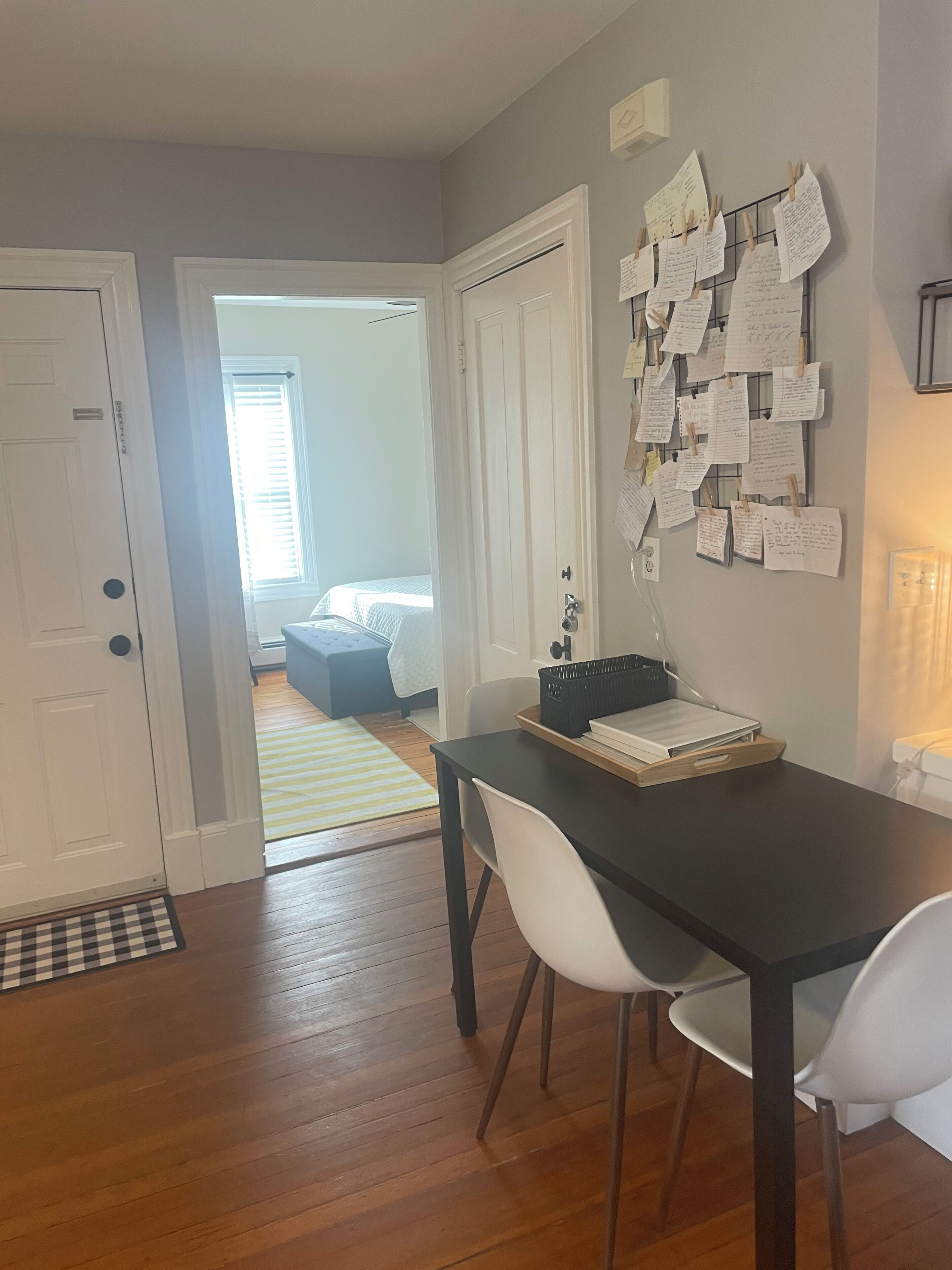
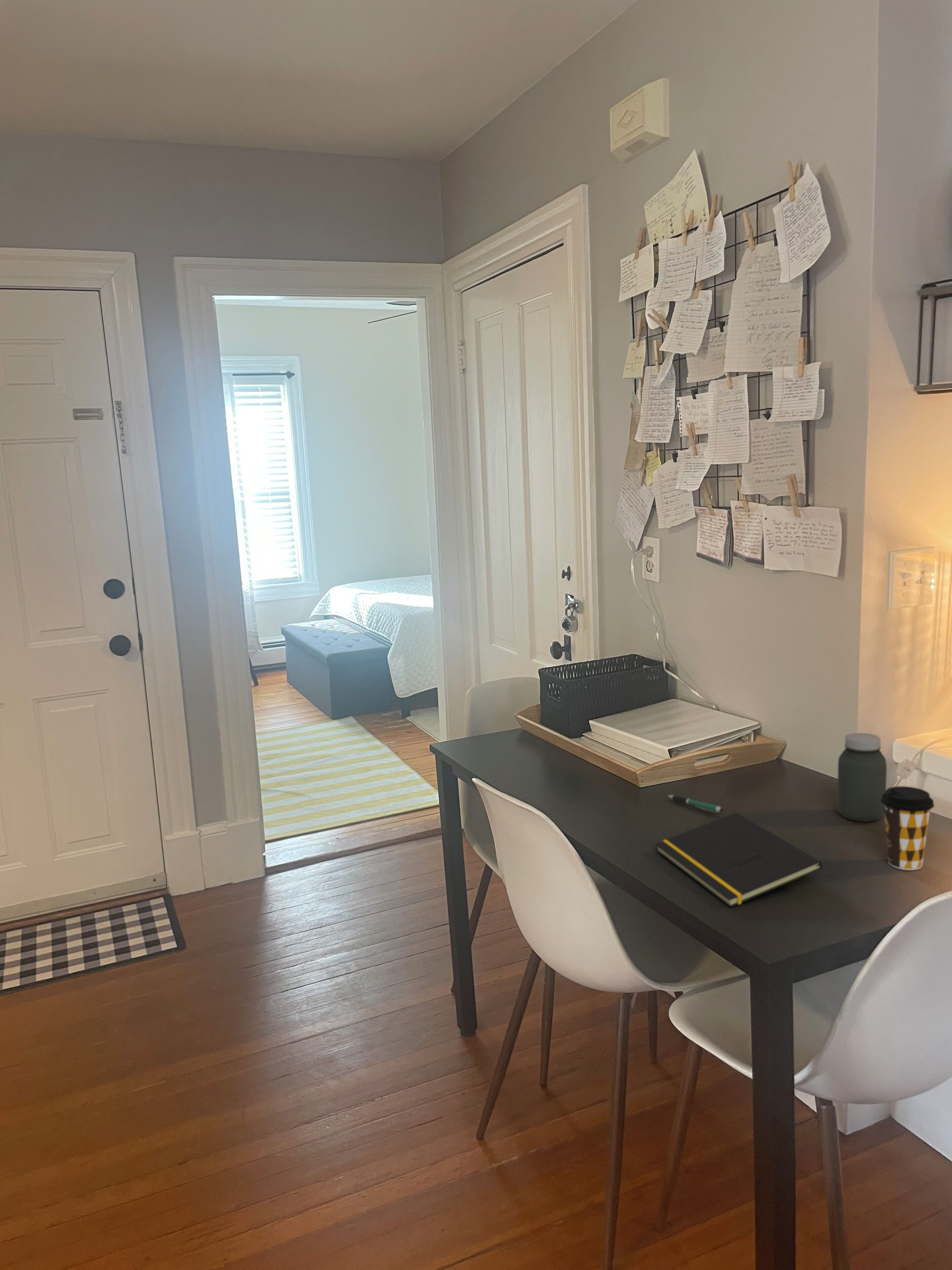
+ pen [668,795,724,813]
+ coffee cup [881,786,934,870]
+ jar [837,733,887,822]
+ notepad [655,812,822,908]
